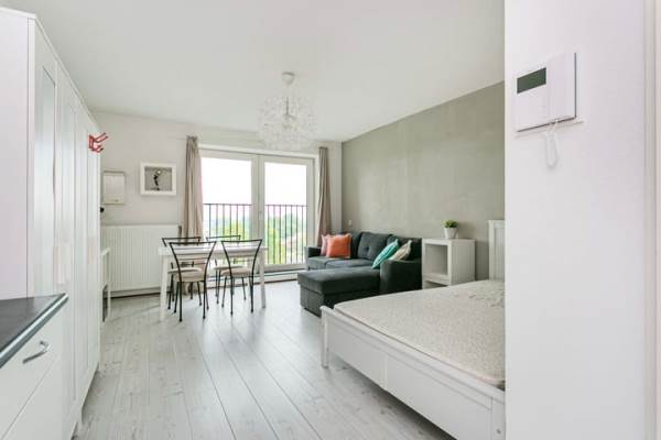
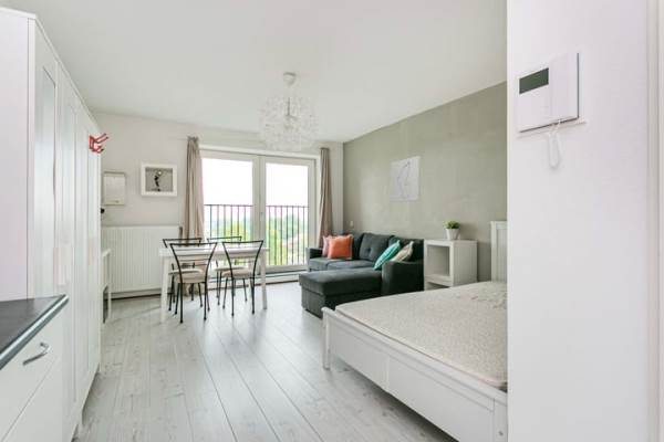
+ wall art [391,155,422,203]
